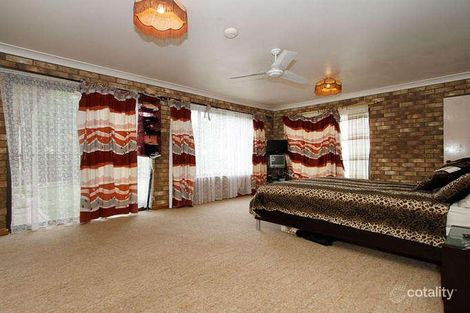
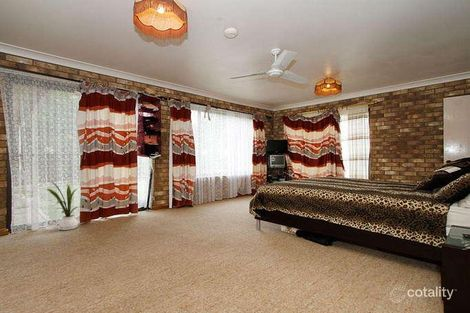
+ house plant [46,180,82,231]
